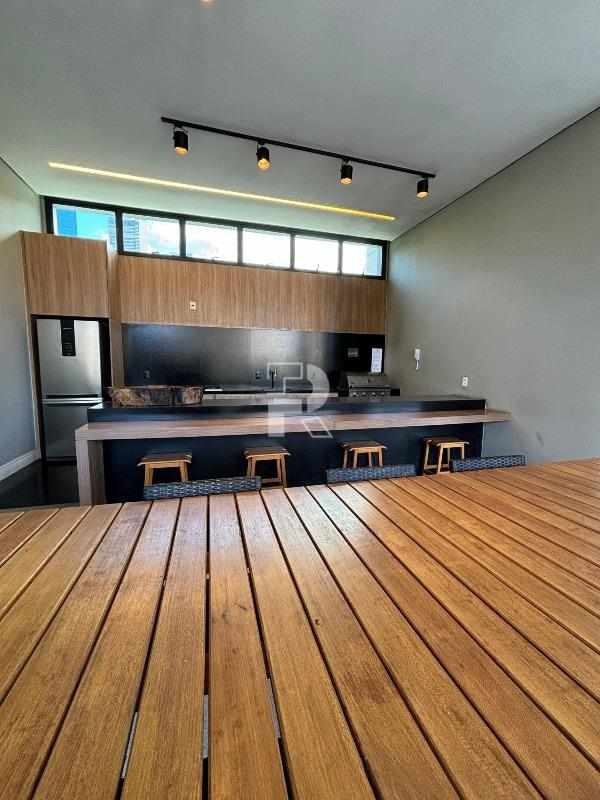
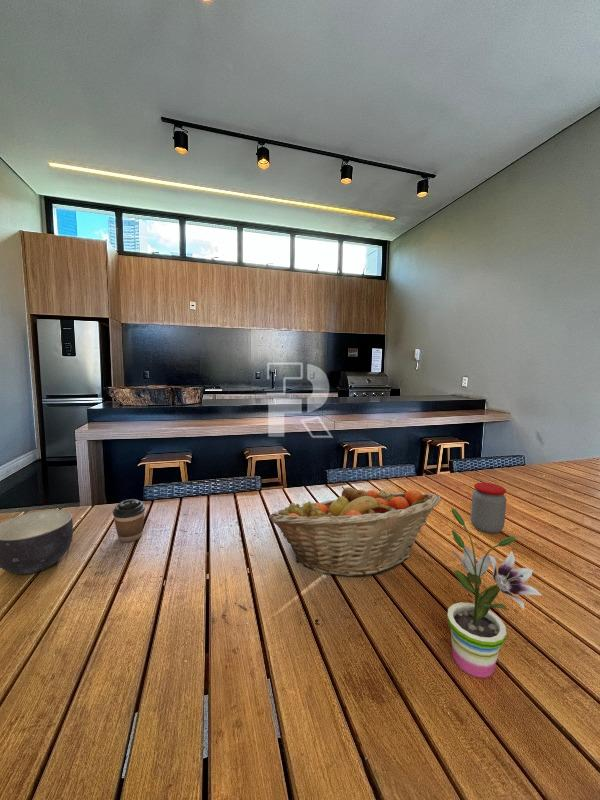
+ bowl [0,509,74,575]
+ fruit basket [268,486,442,578]
+ coffee cup [112,498,146,543]
+ jar [470,481,507,534]
+ potted plant [446,508,543,679]
